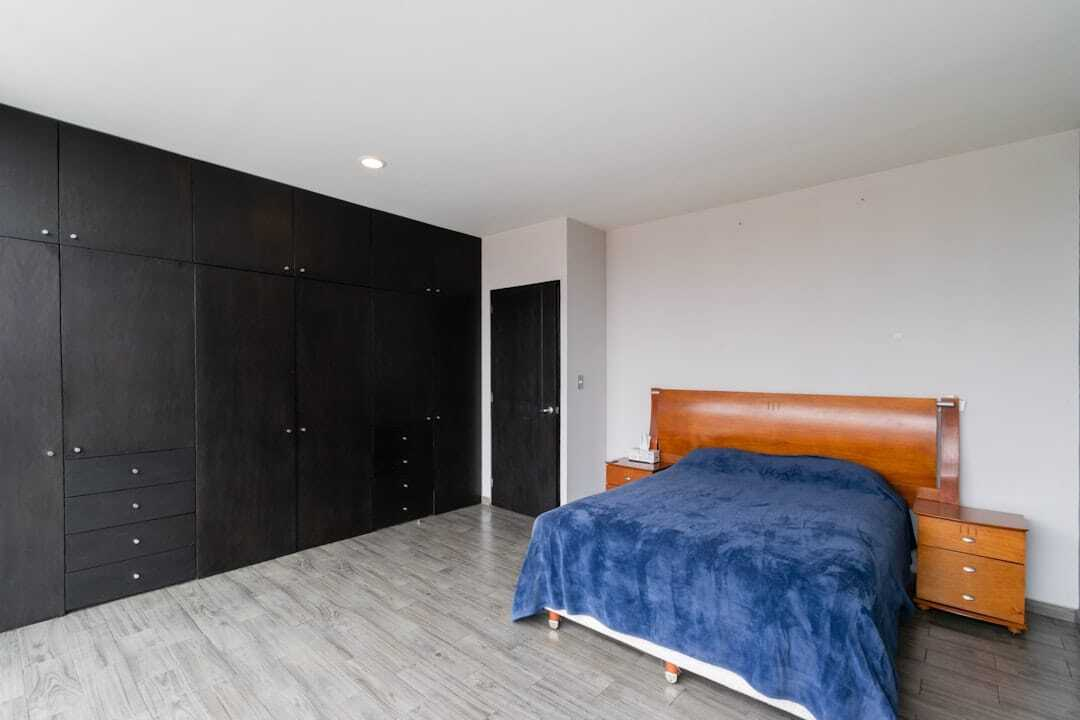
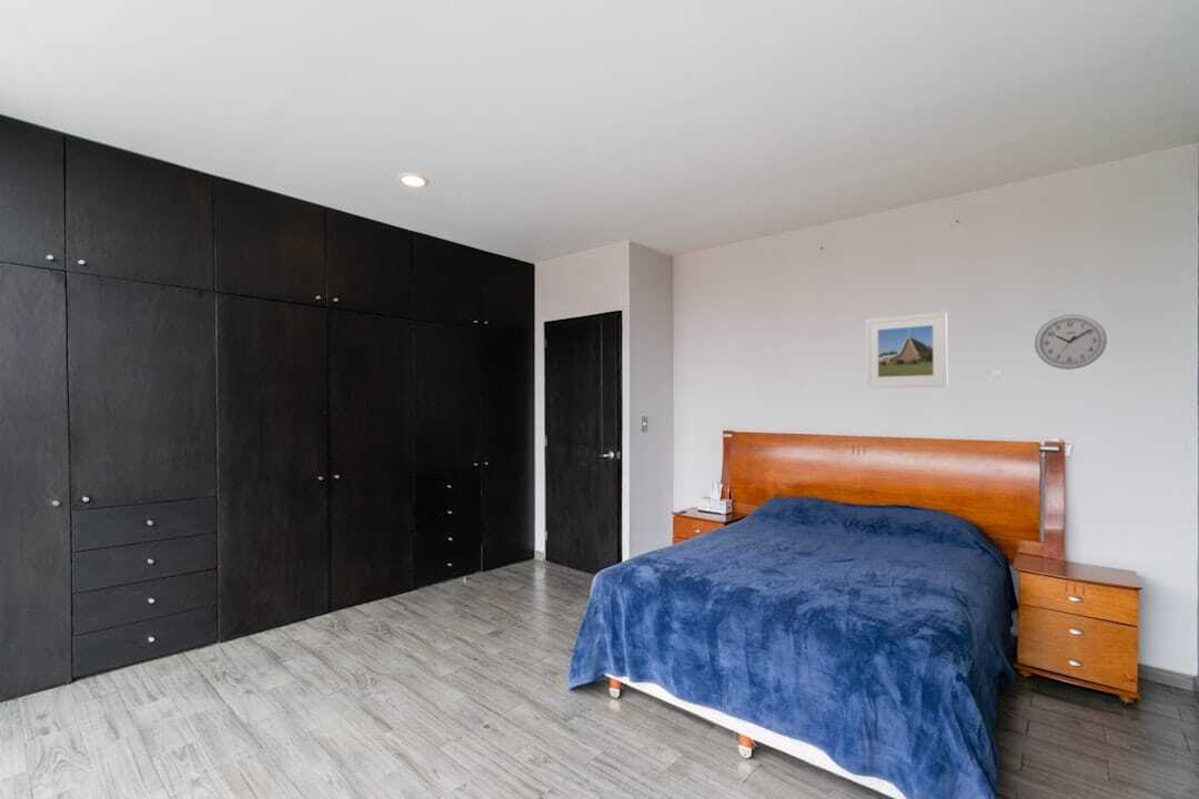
+ wall clock [1034,313,1108,371]
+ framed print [865,311,949,390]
